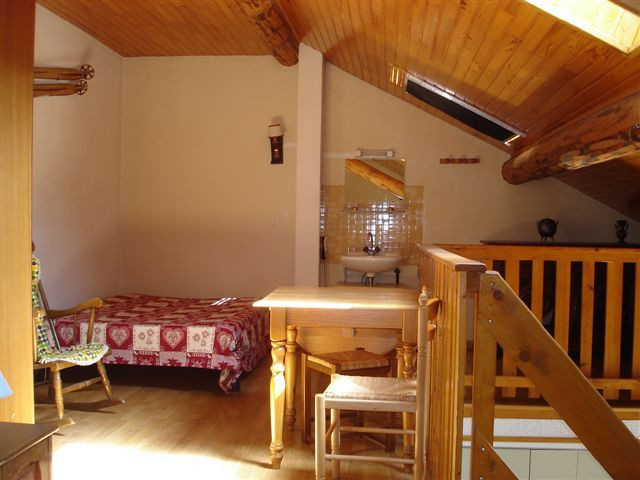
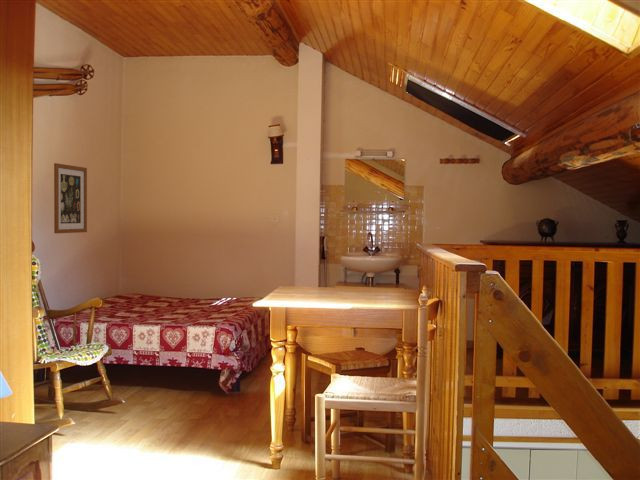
+ wall art [53,162,88,234]
